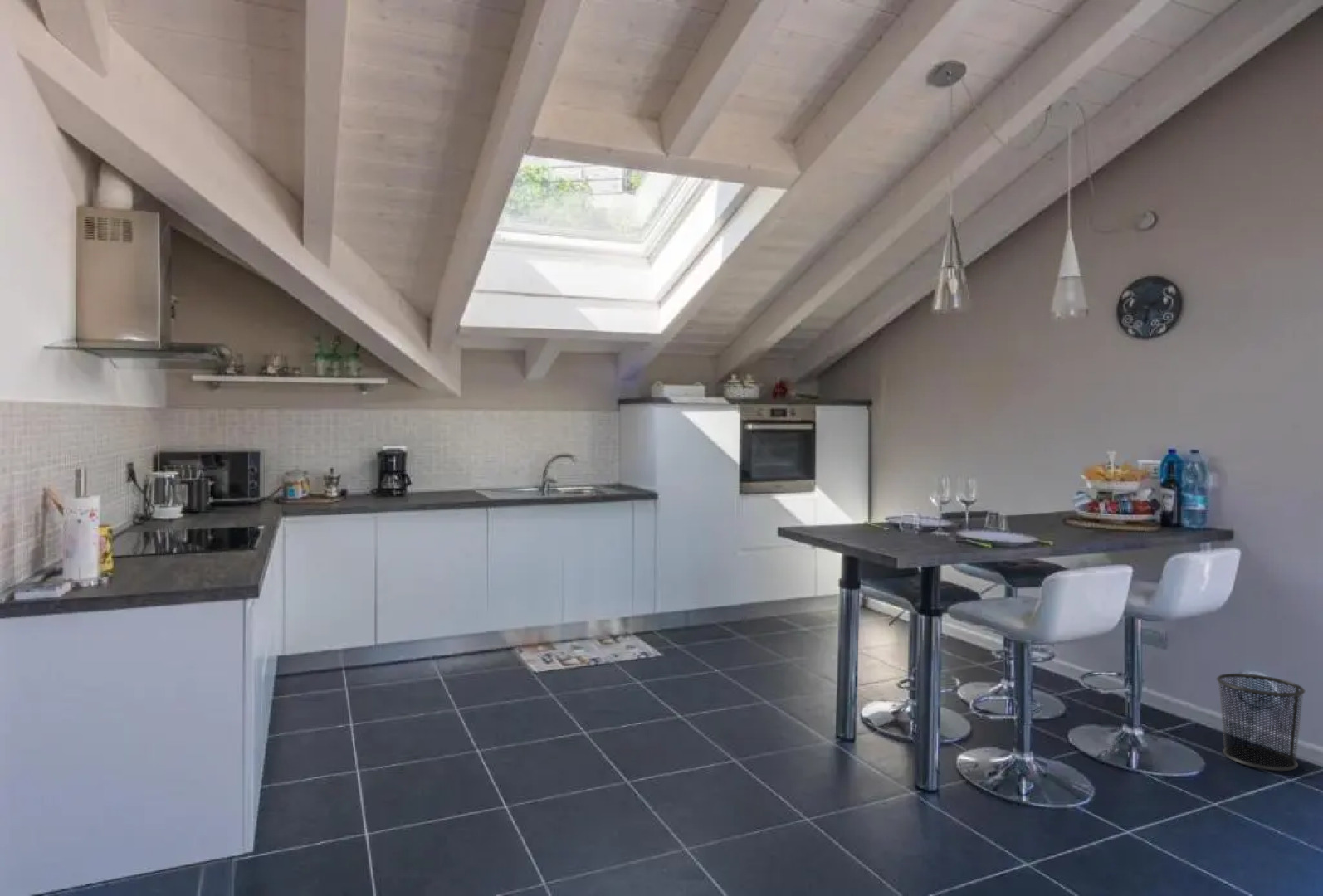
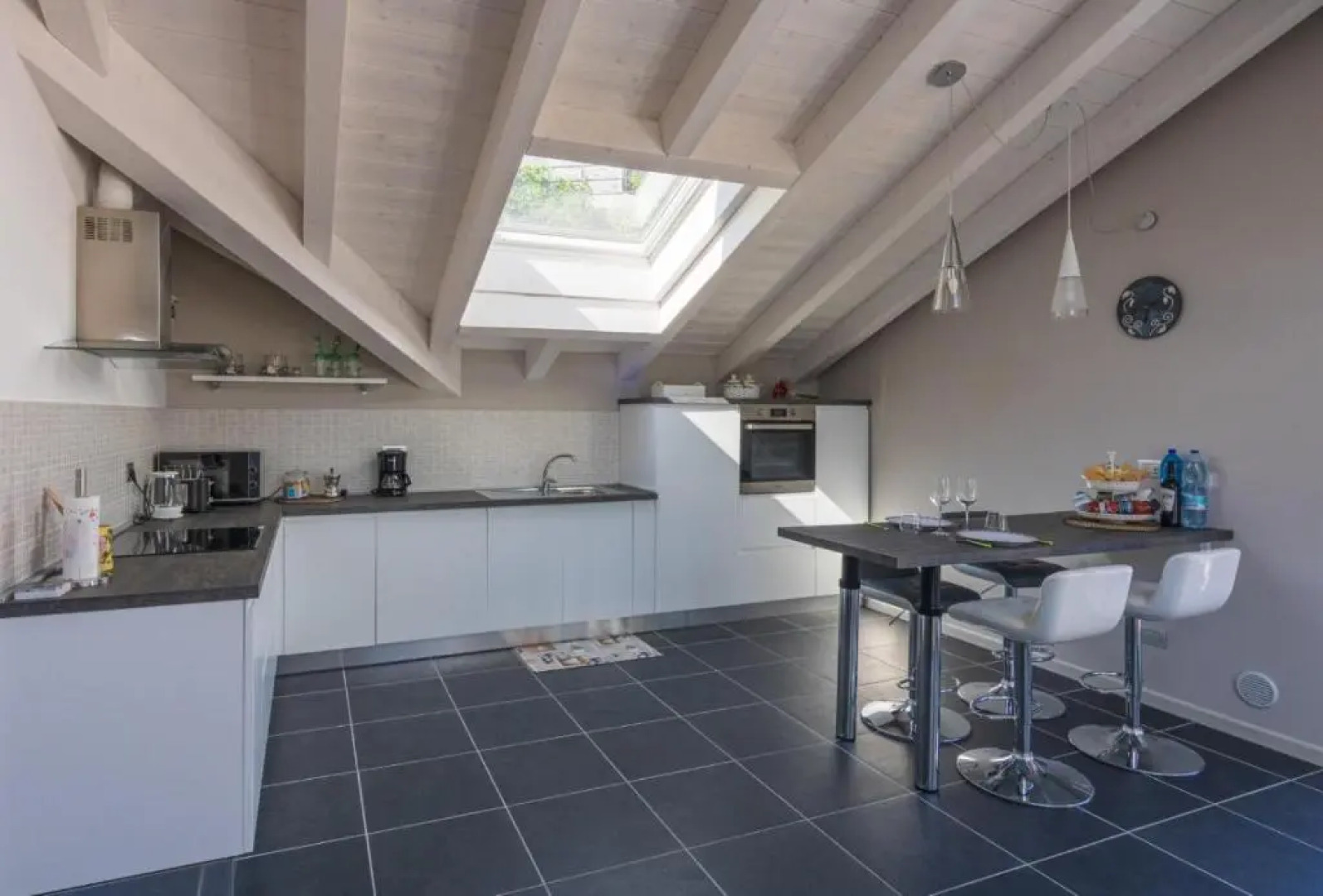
- waste bin [1216,673,1306,772]
